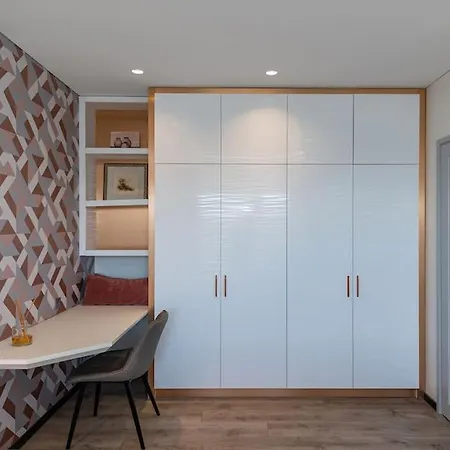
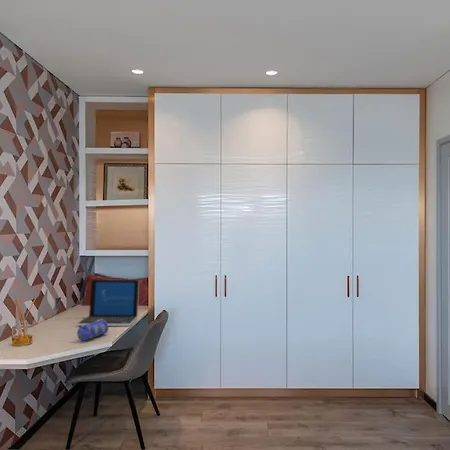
+ laptop [76,279,140,327]
+ pencil case [76,319,109,342]
